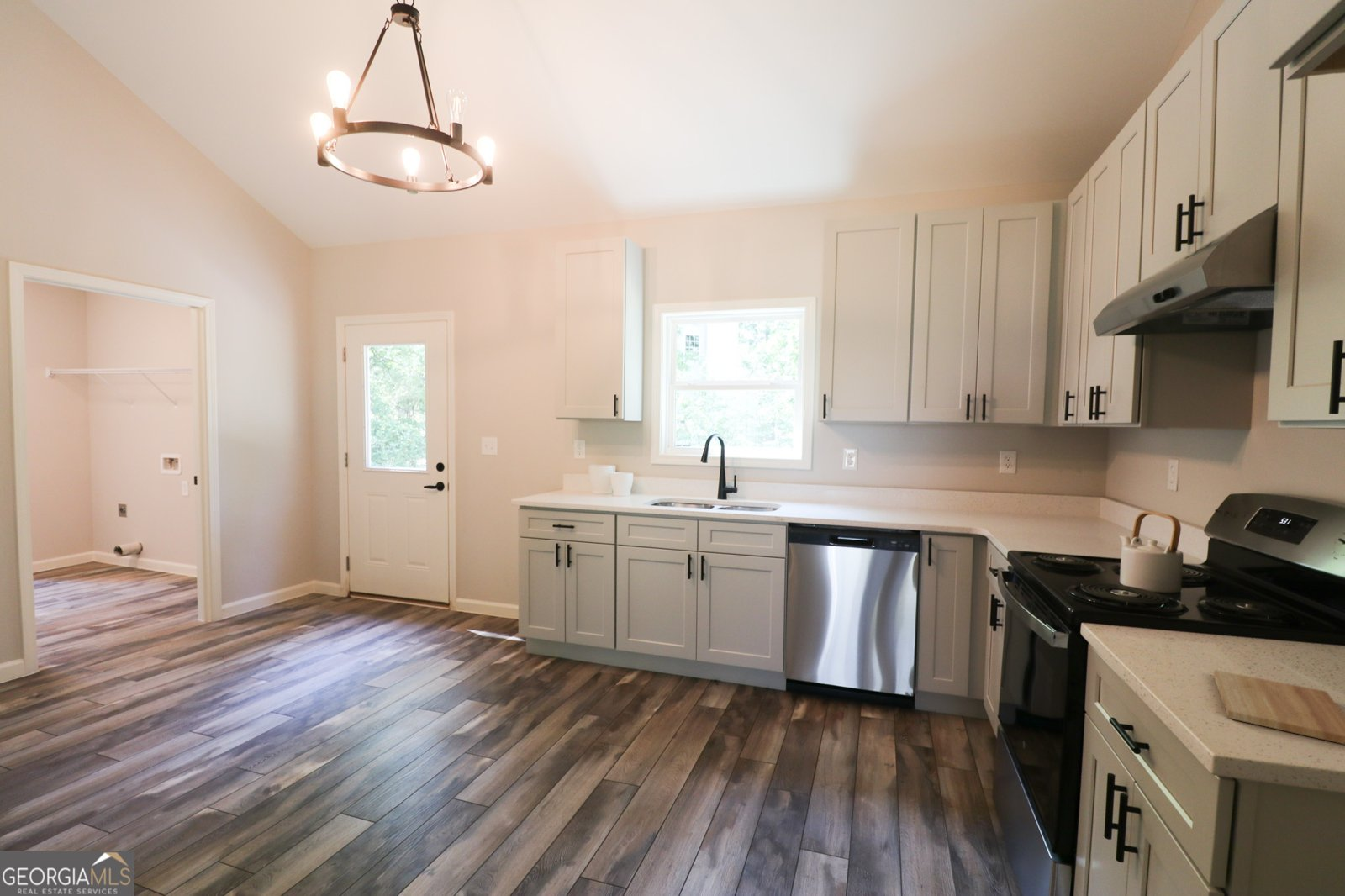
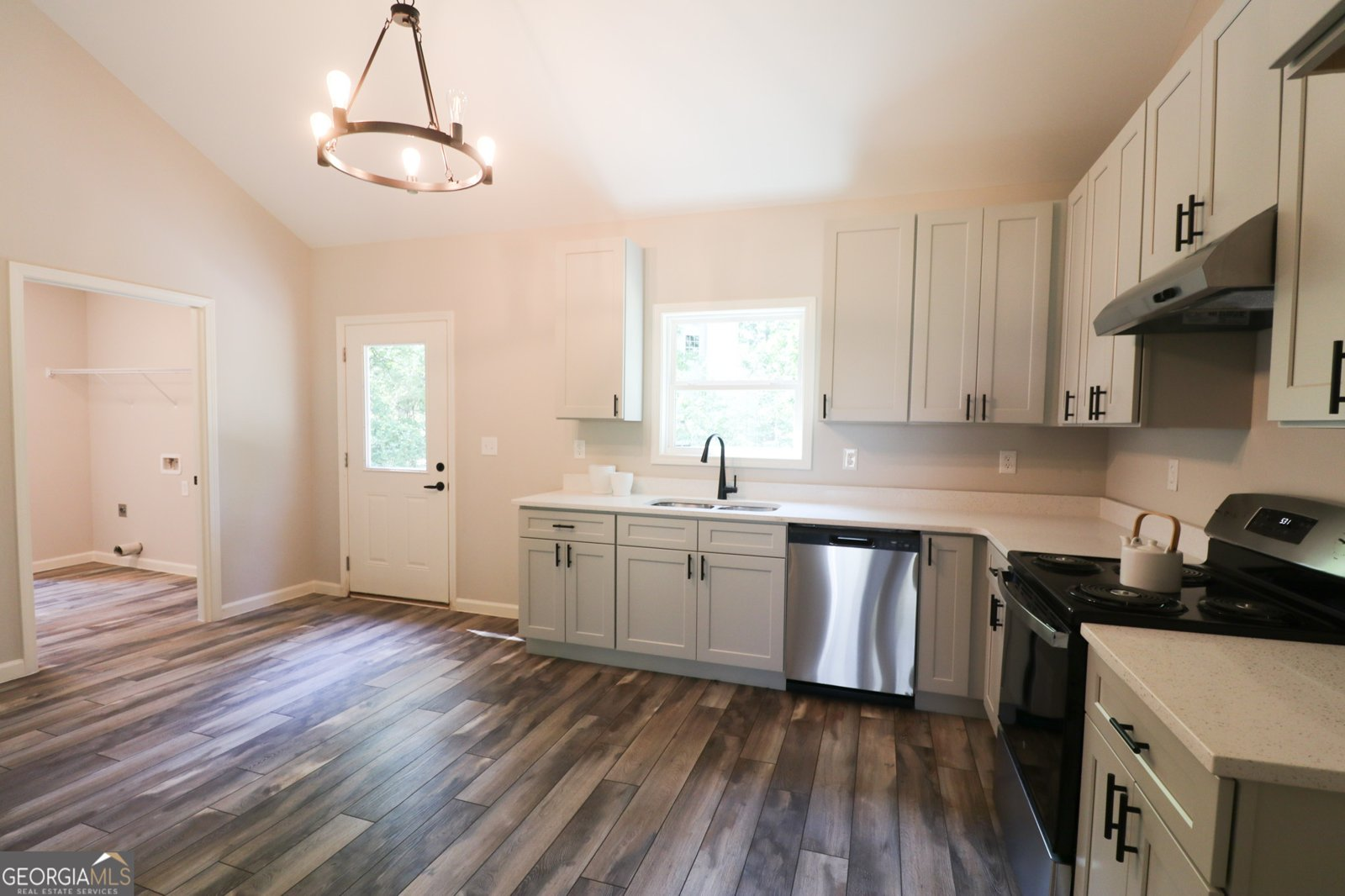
- cutting board [1213,669,1345,745]
